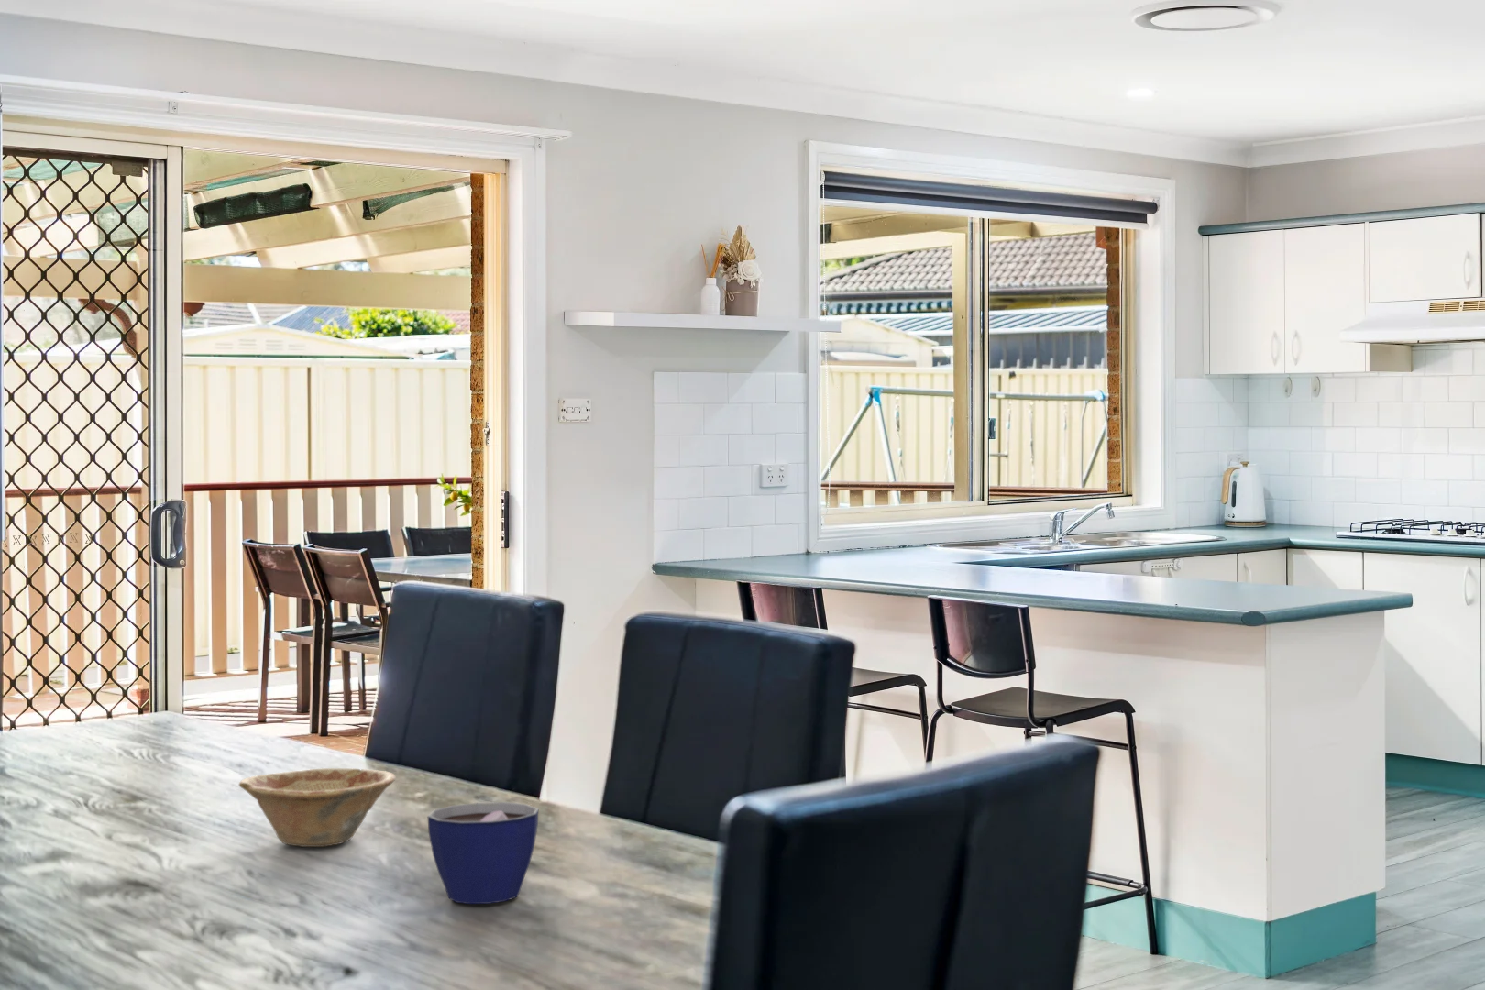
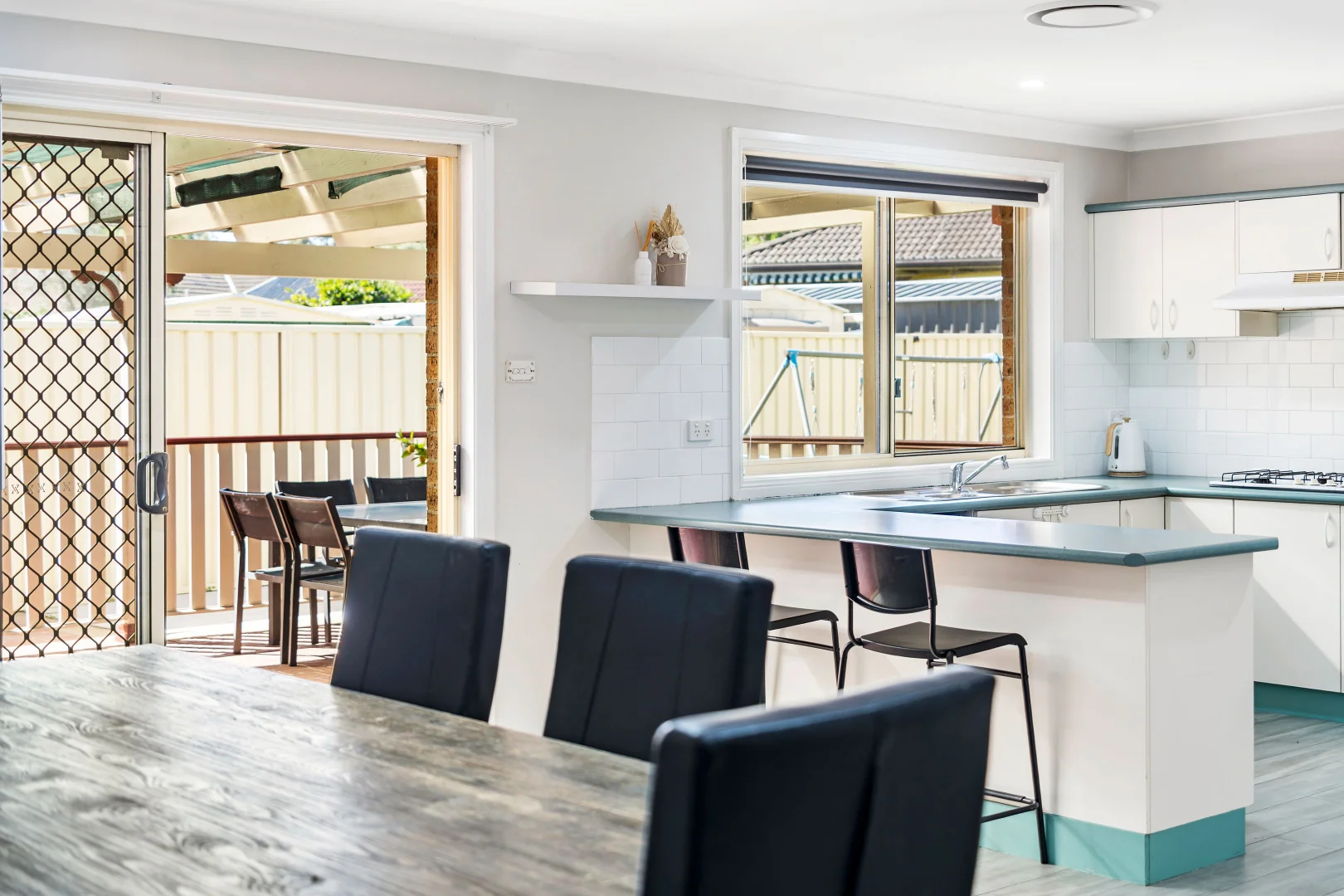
- cup [426,801,540,905]
- dish [239,767,397,847]
